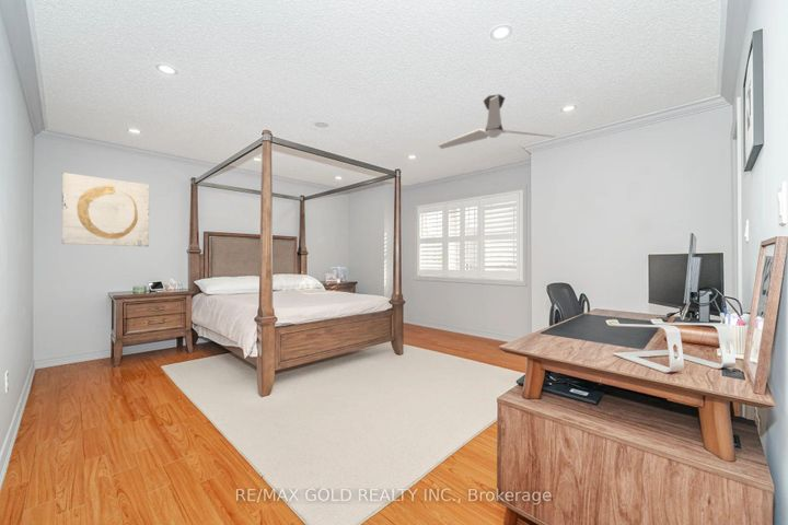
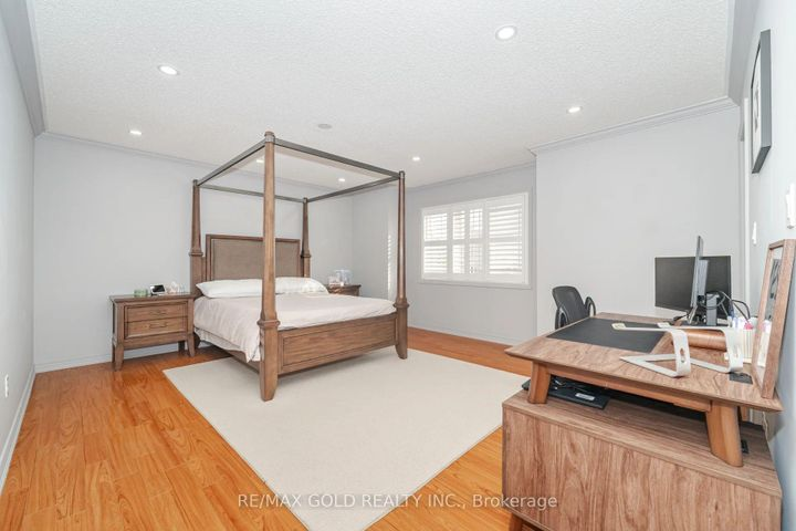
- wall art [61,172,150,247]
- ceiling fan [437,93,556,150]
